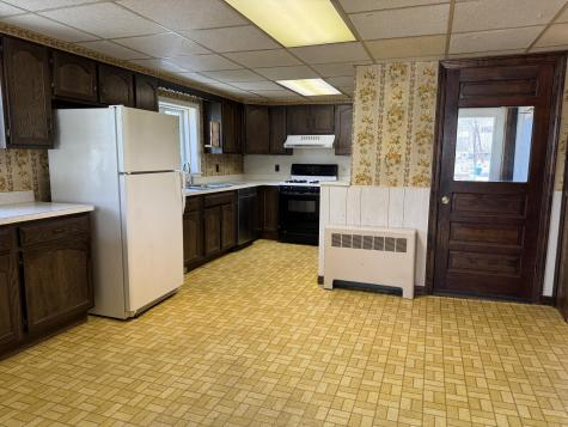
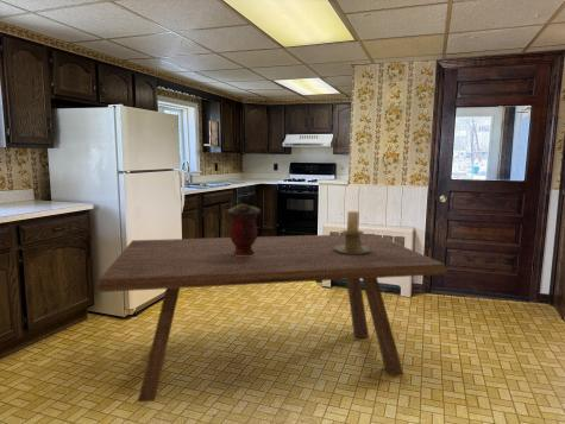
+ vase [225,203,262,257]
+ dining table [95,233,448,403]
+ candle holder [333,210,371,254]
